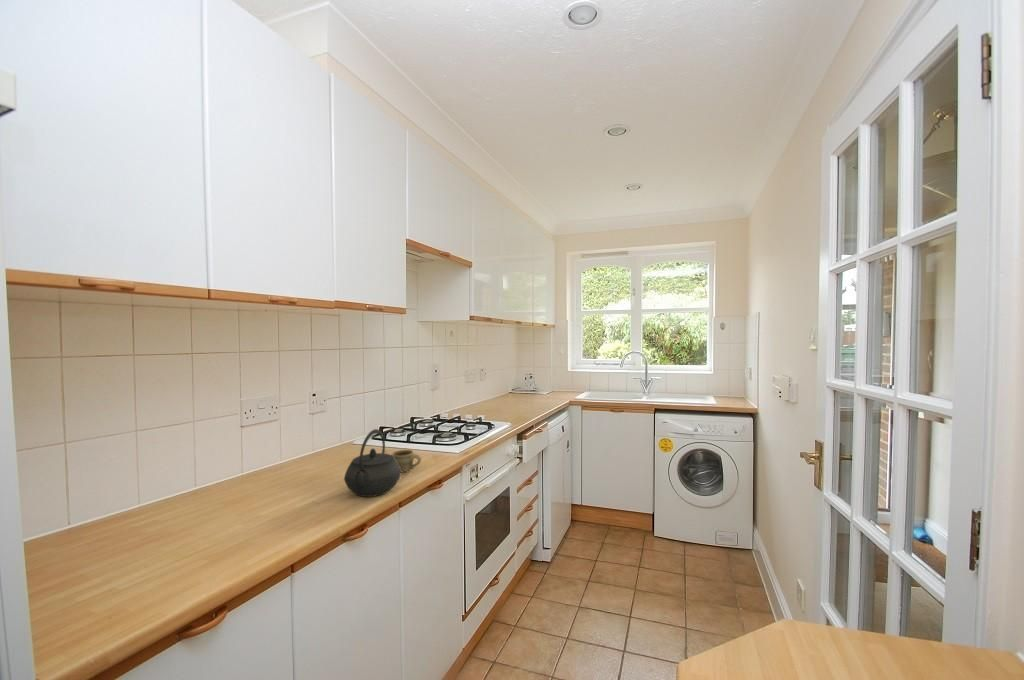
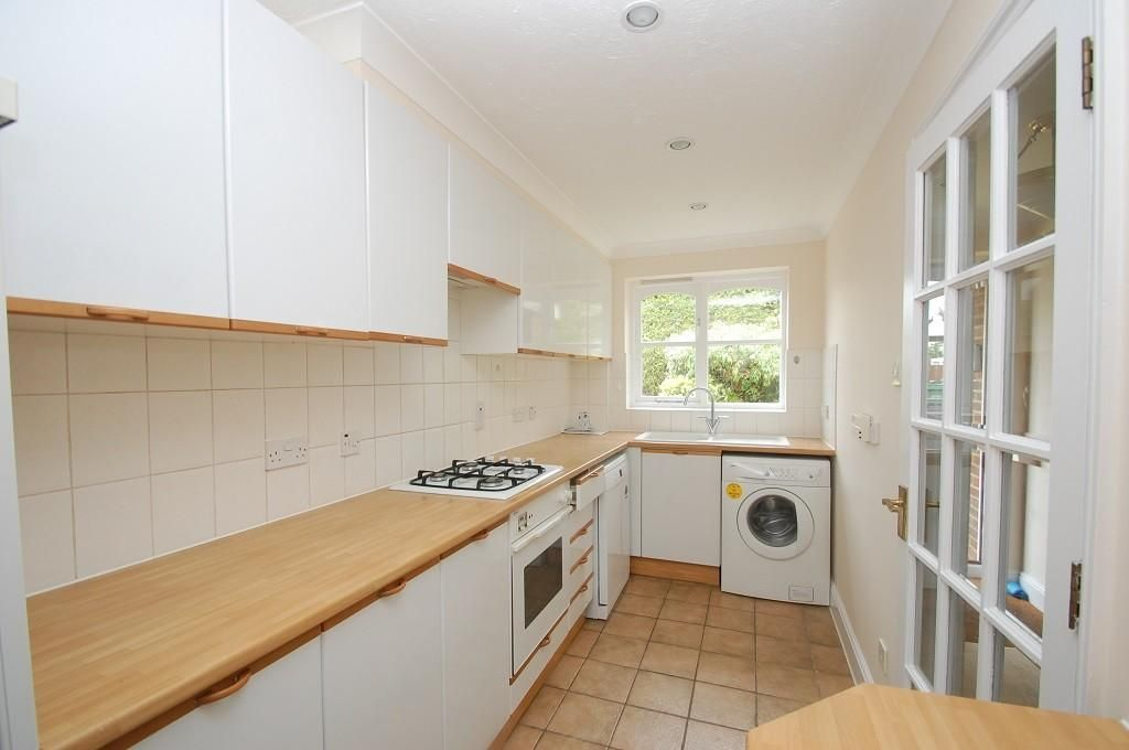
- kettle [343,428,402,498]
- cup [390,449,422,473]
